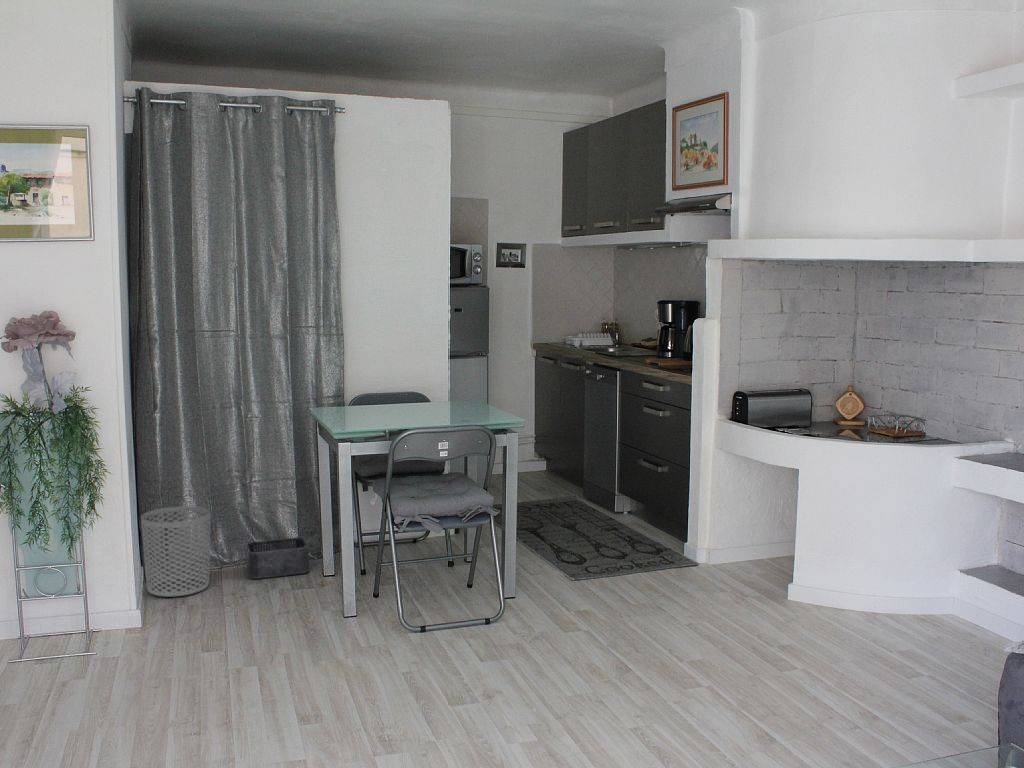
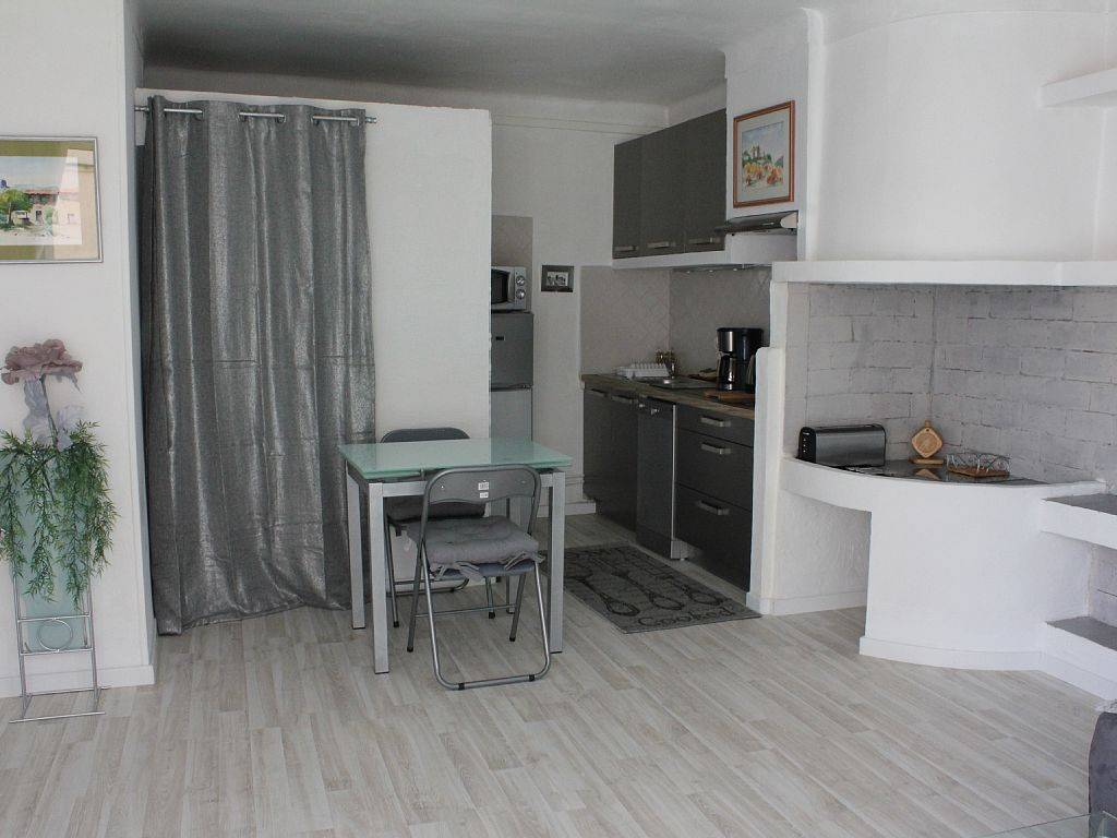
- storage bin [245,536,311,580]
- waste bin [140,505,212,598]
